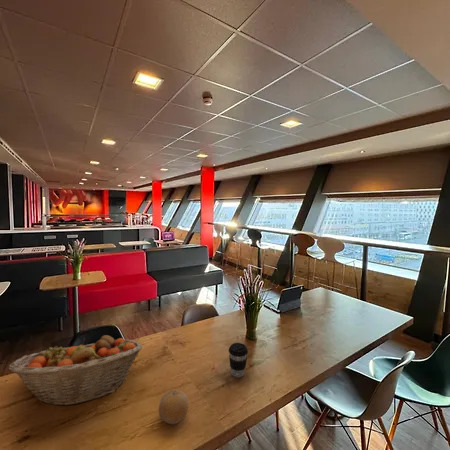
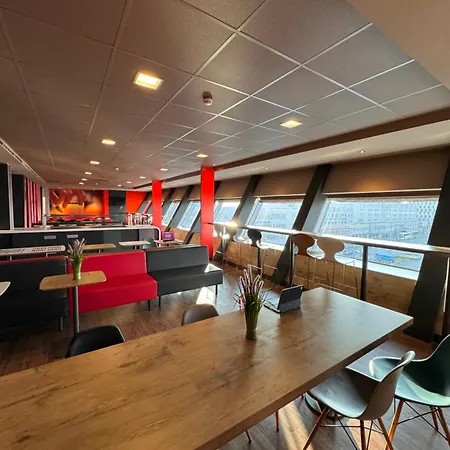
- coffee cup [228,342,249,378]
- fruit basket [8,334,143,407]
- fruit [158,388,190,425]
